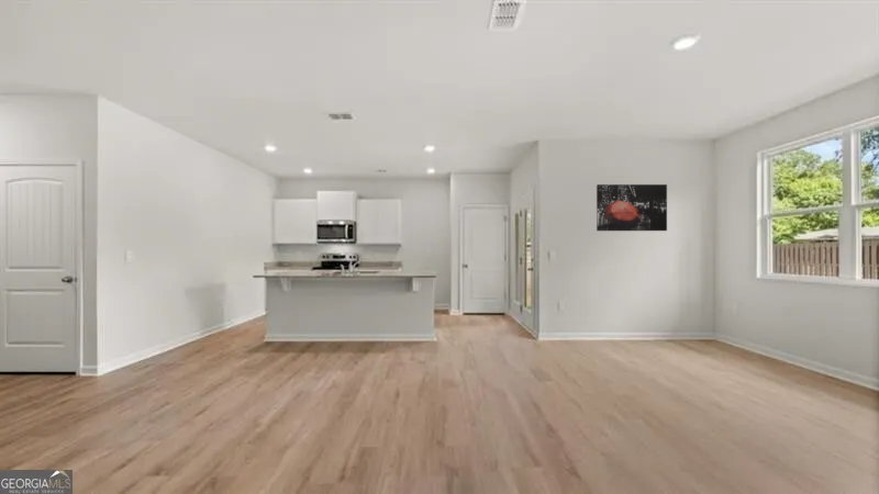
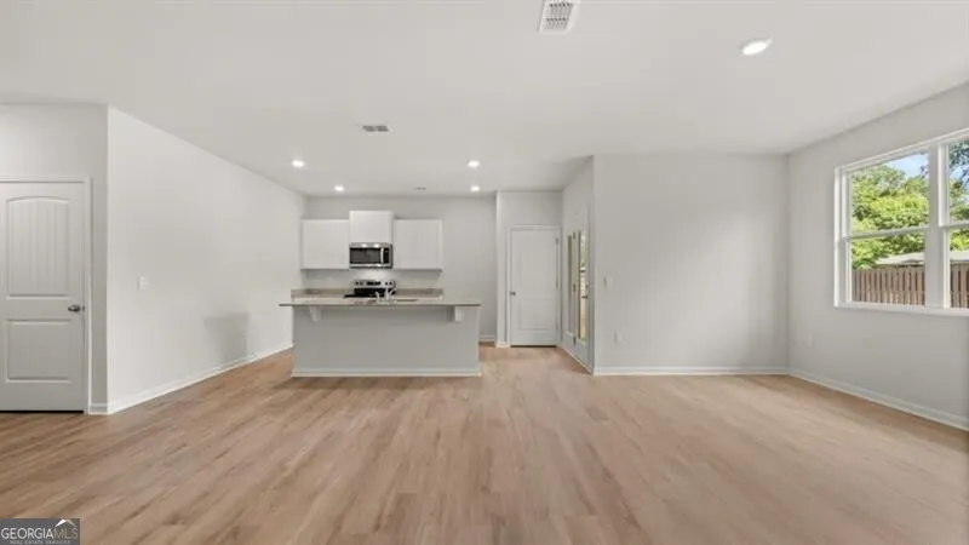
- wall art [596,183,668,232]
